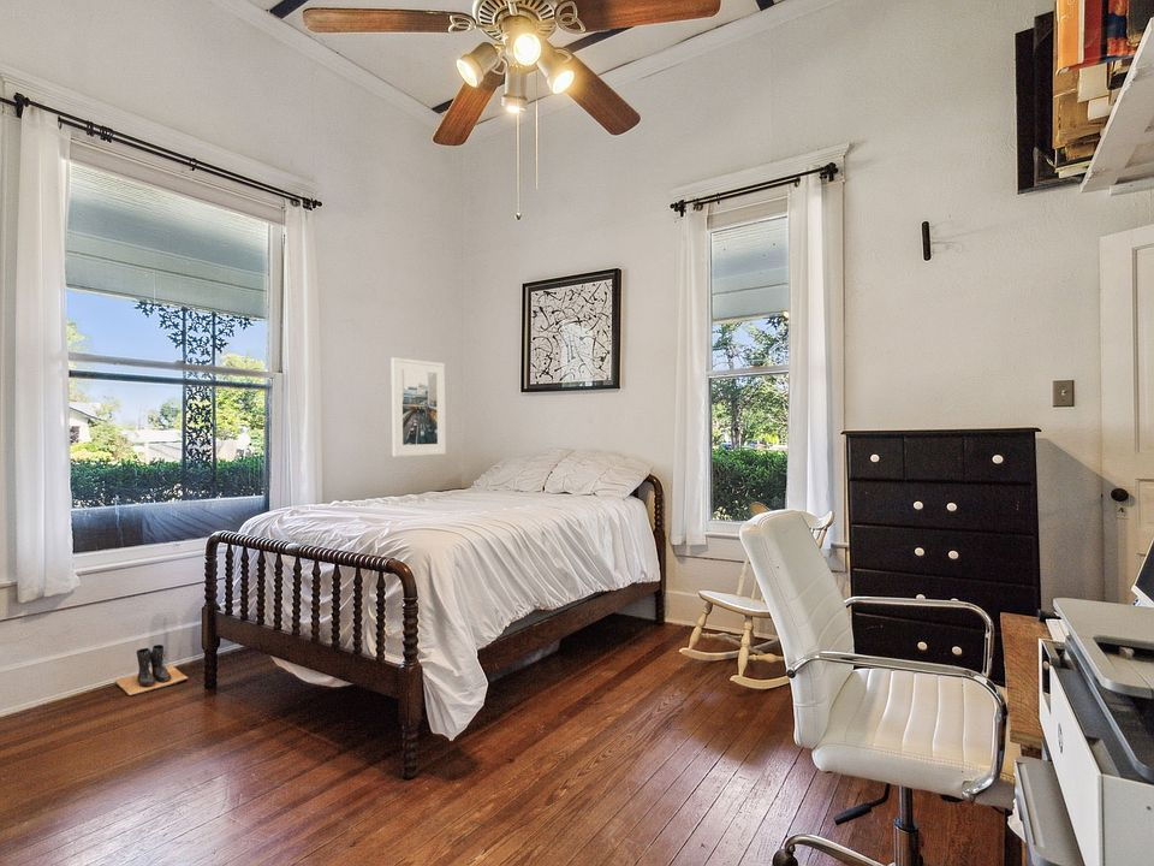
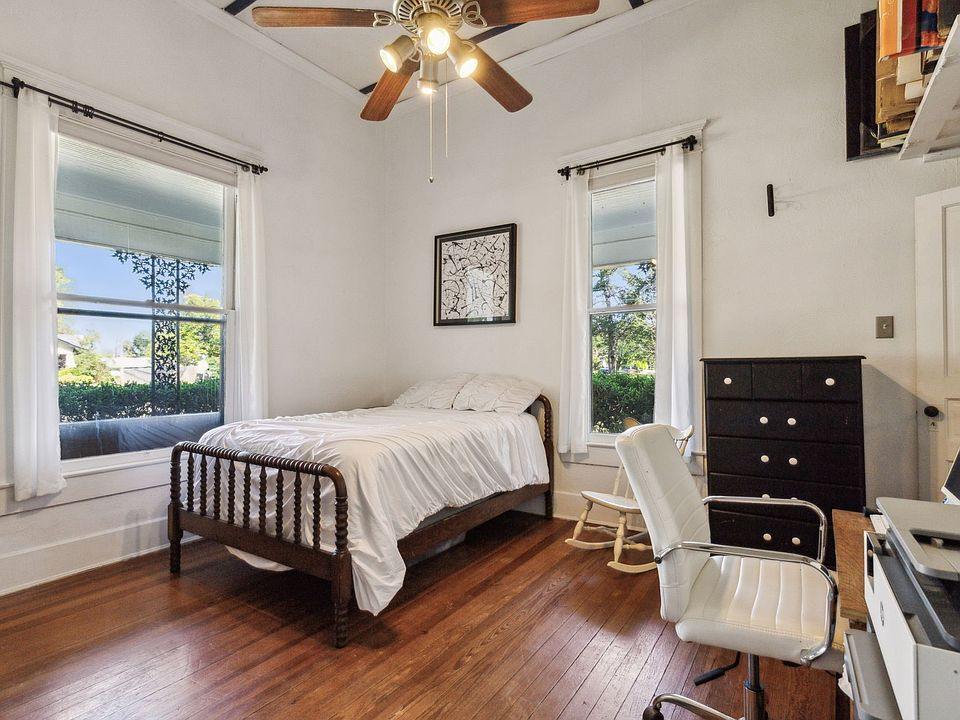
- boots [114,643,190,696]
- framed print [391,356,447,457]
